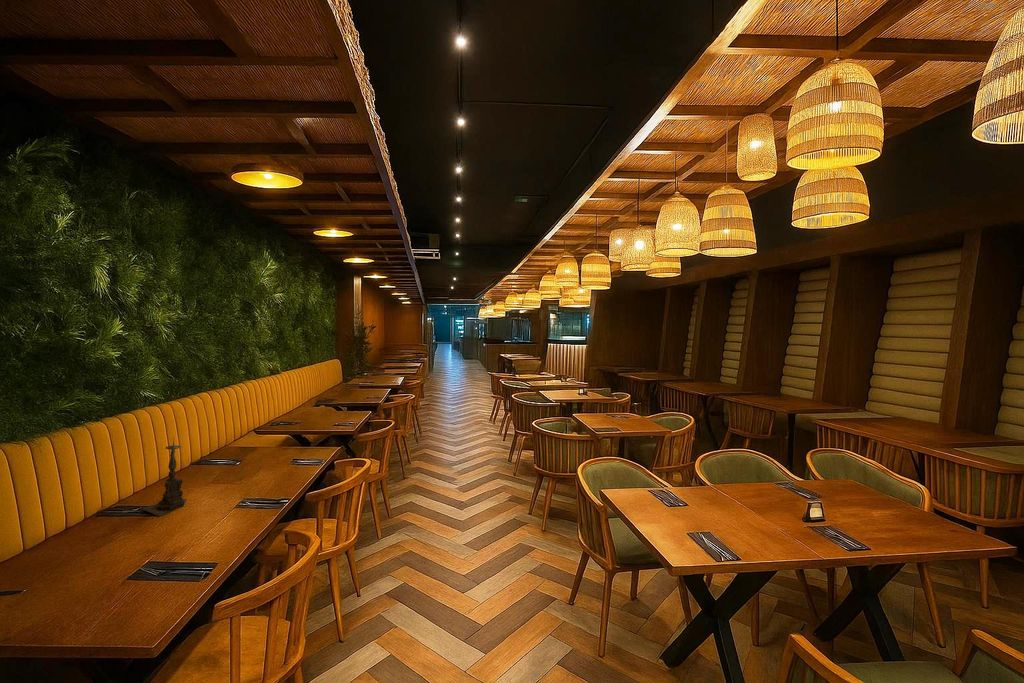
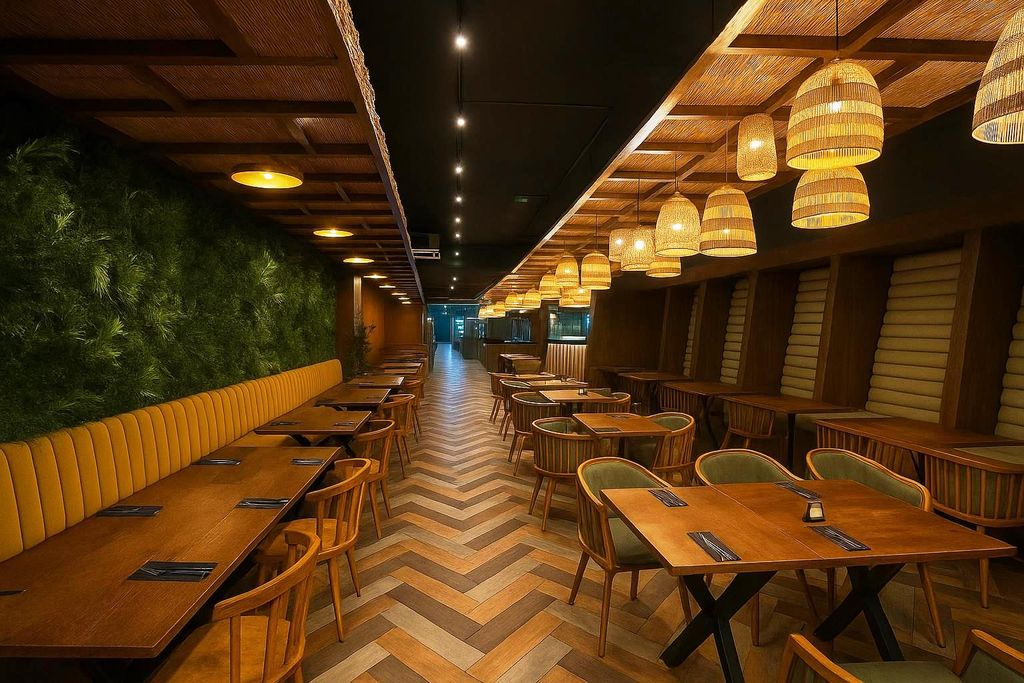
- candle holder [140,437,188,517]
